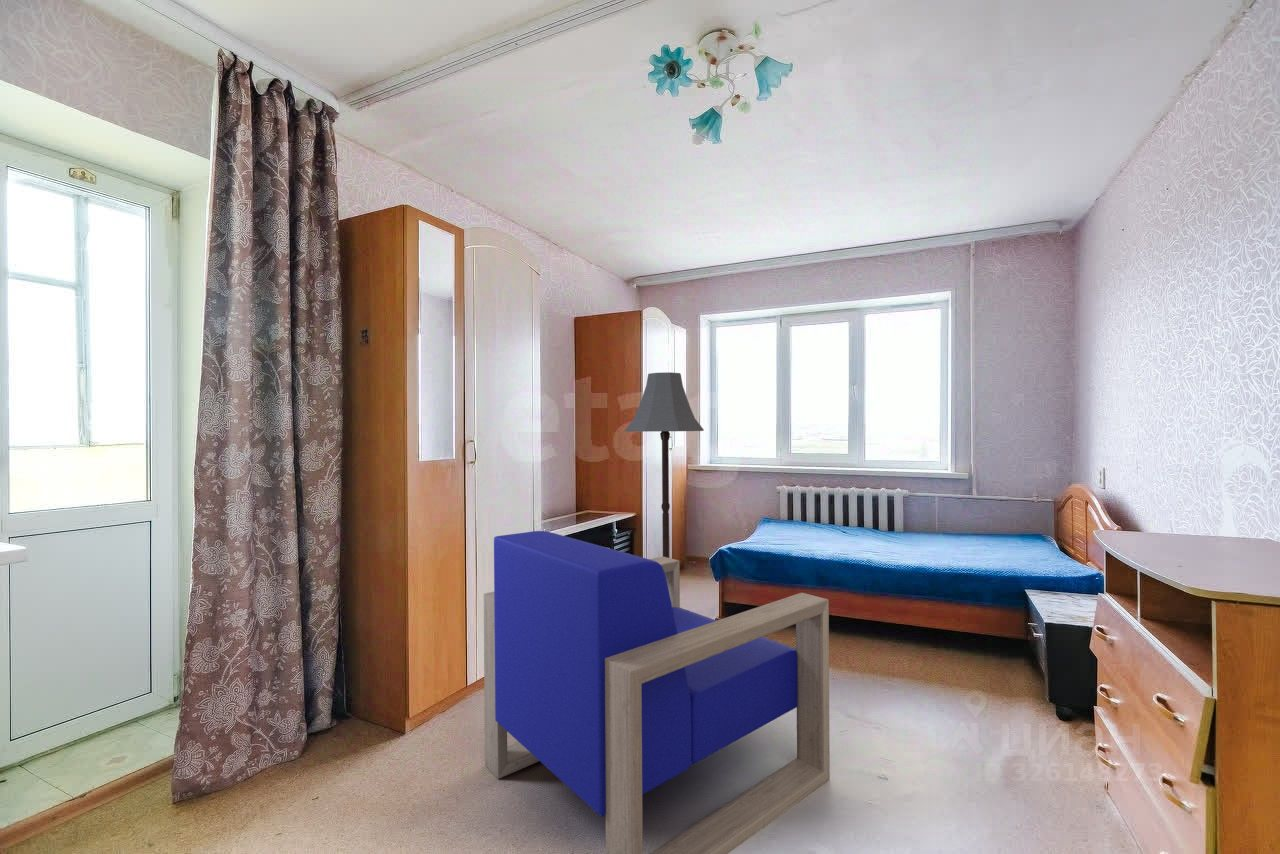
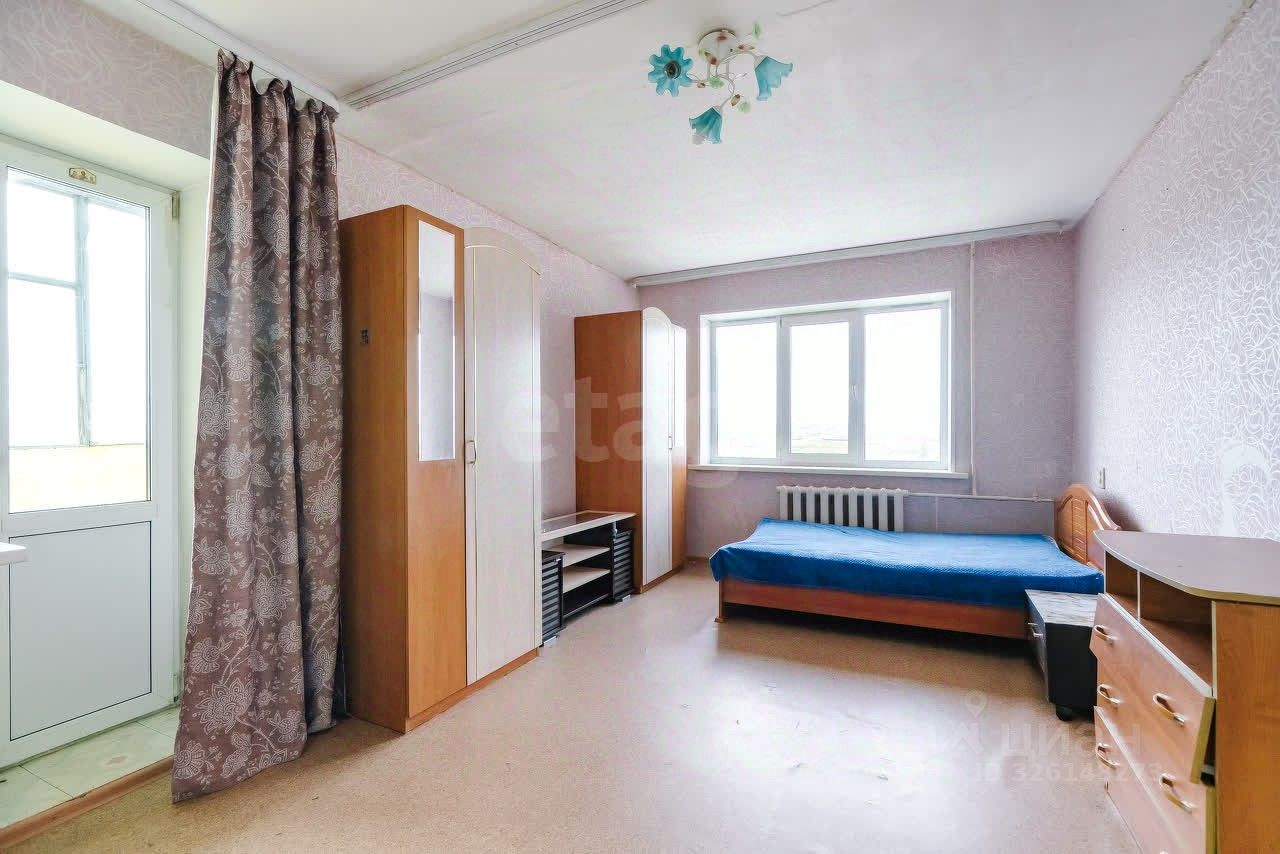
- floor lamp [624,371,705,558]
- armchair [483,530,831,854]
